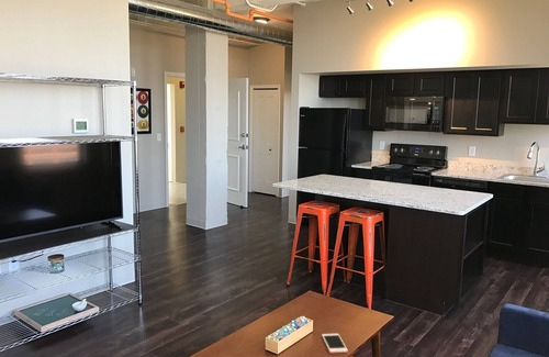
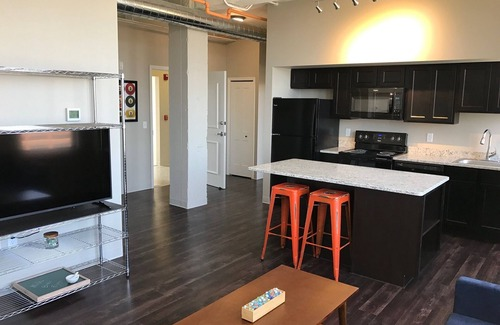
- cell phone [321,333,349,354]
